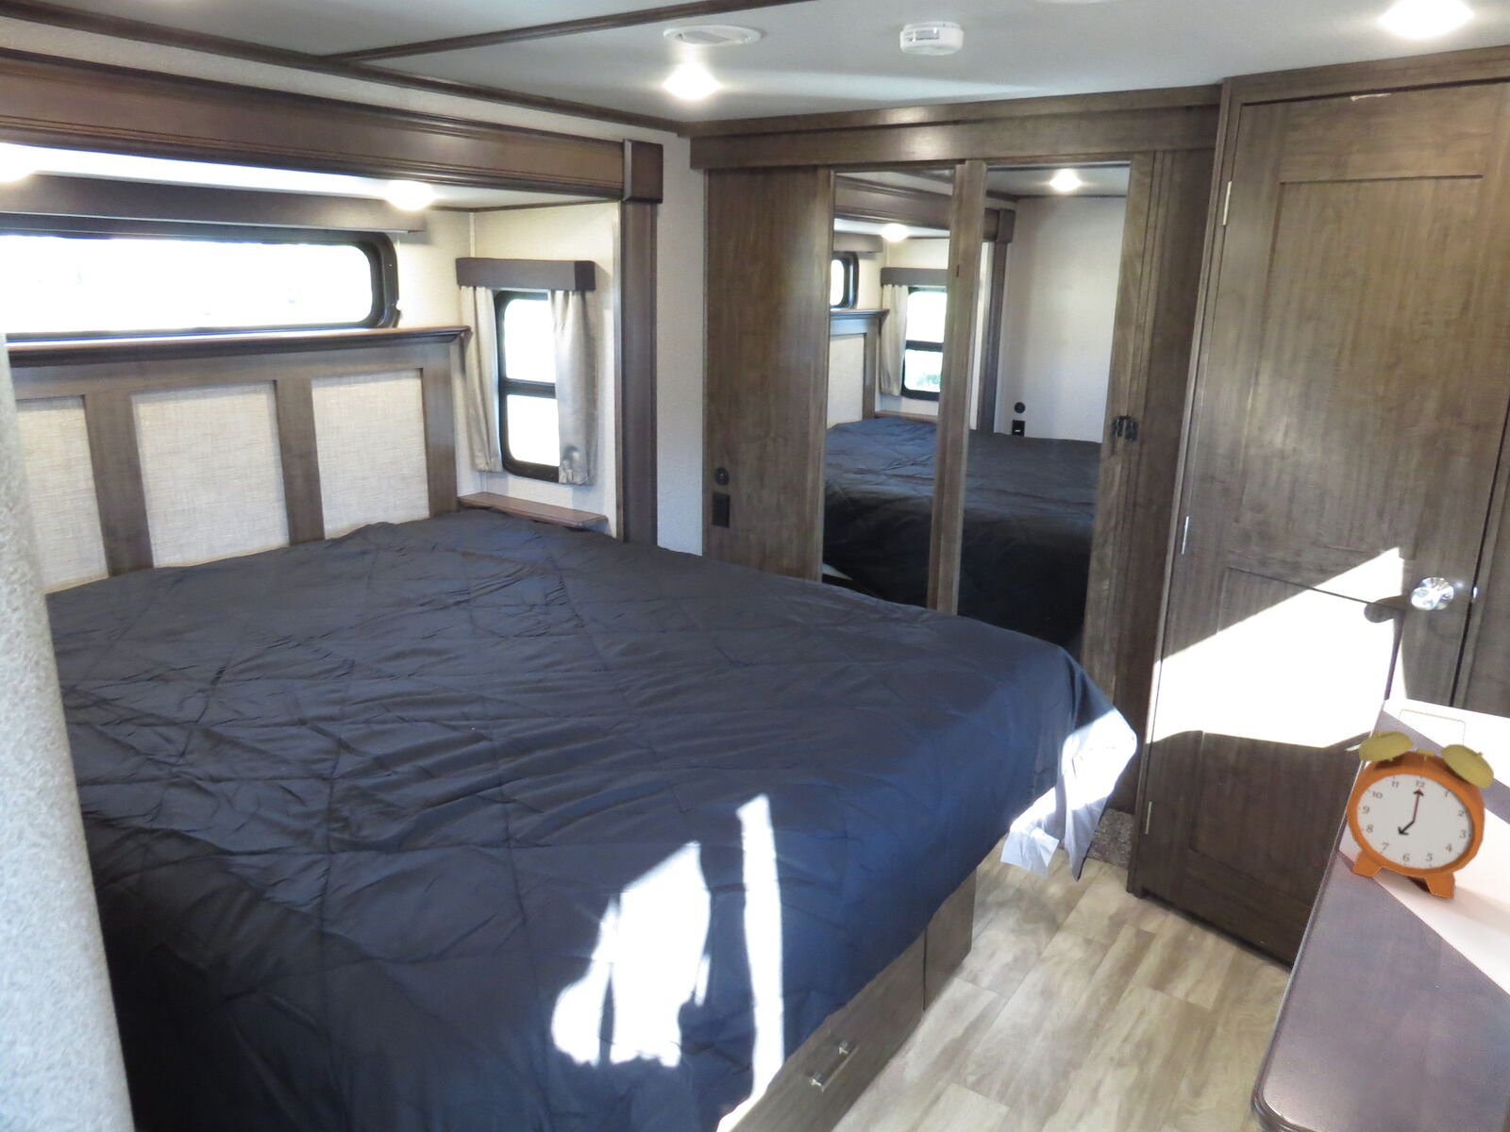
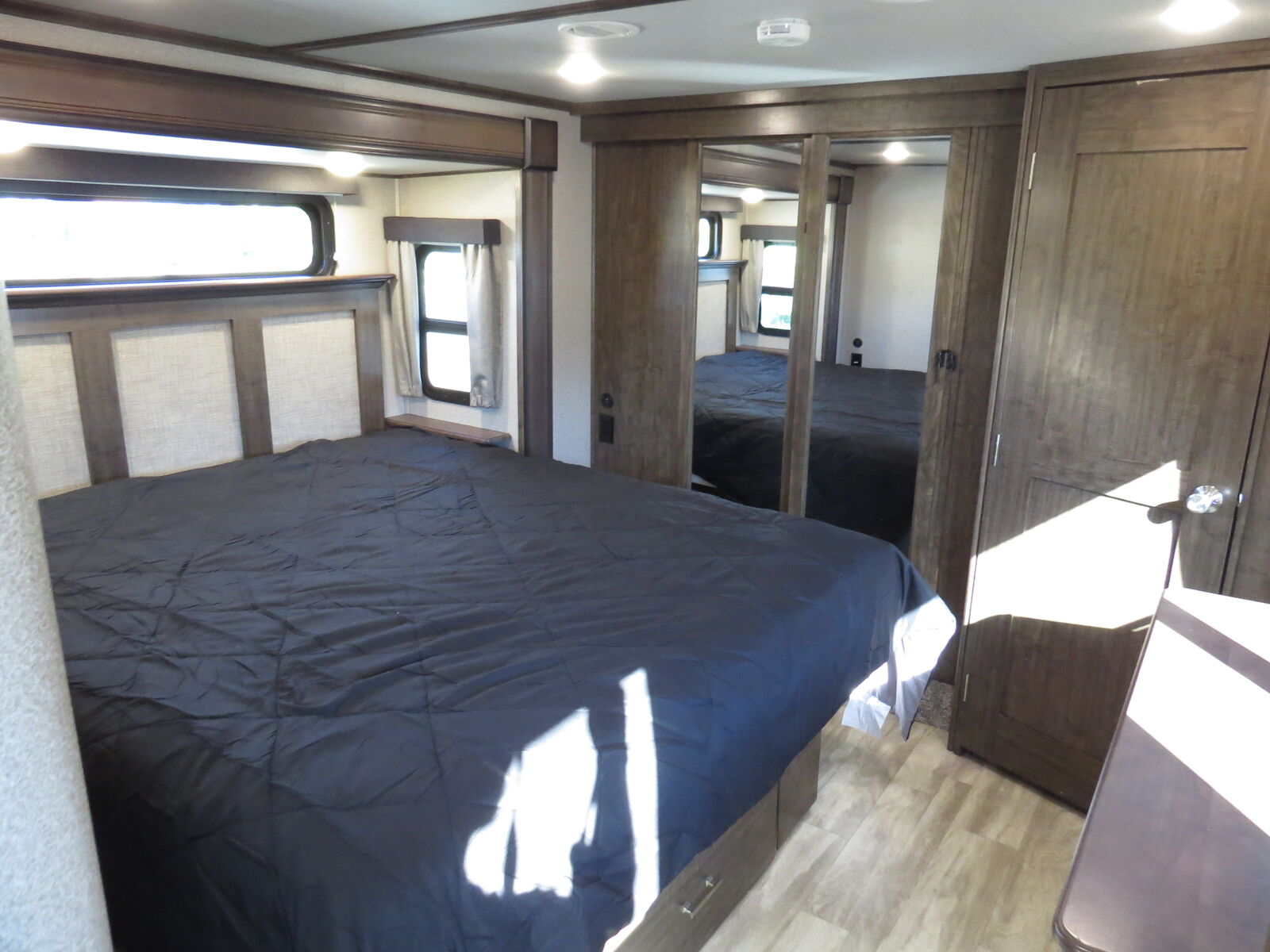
- alarm clock [1346,709,1495,901]
